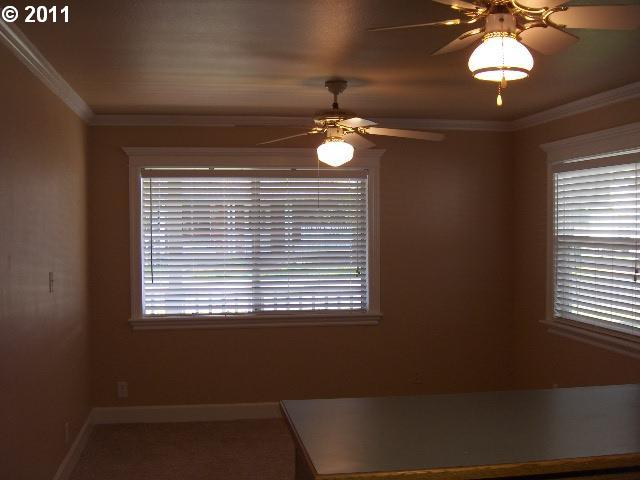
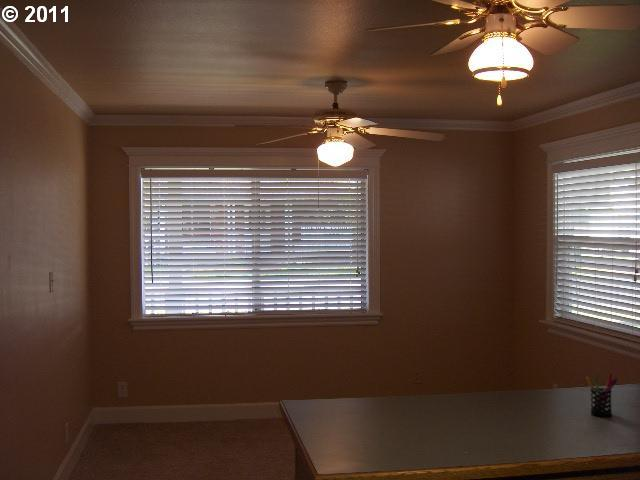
+ pen holder [585,372,618,417]
